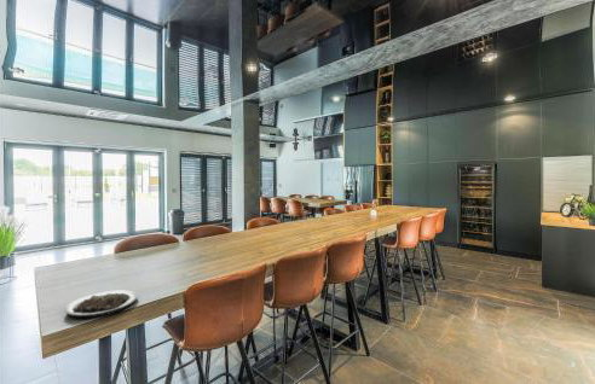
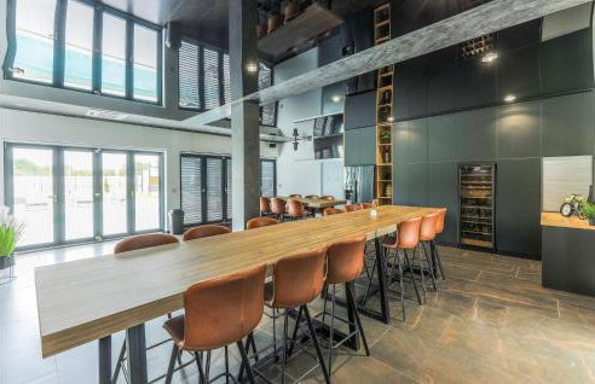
- plate [64,290,138,319]
